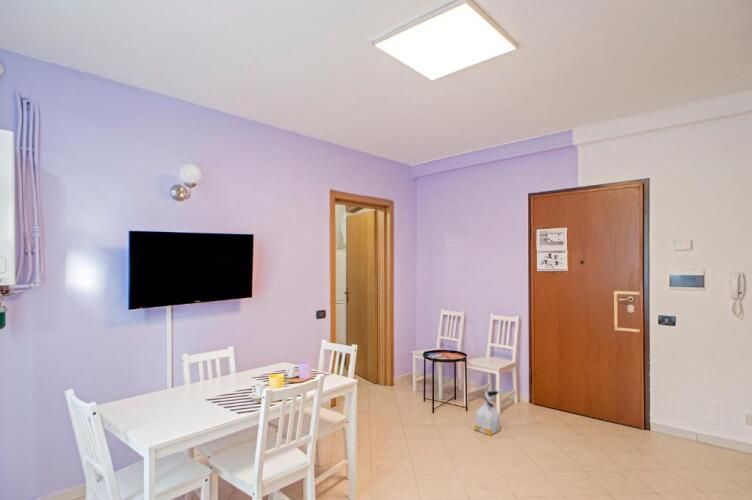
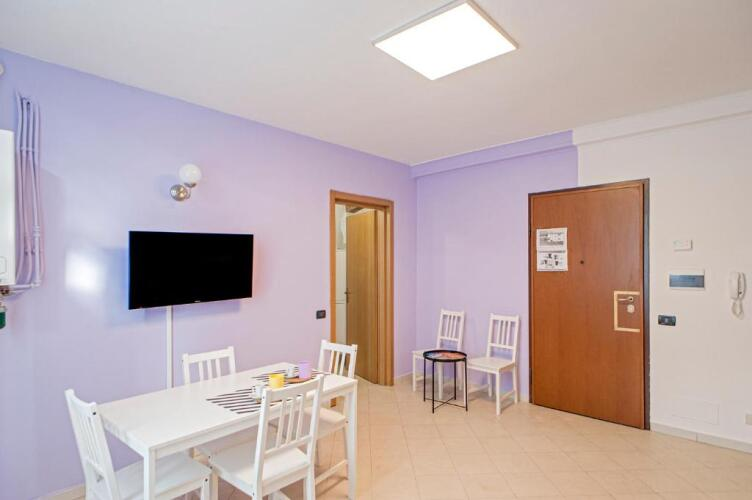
- bag [473,389,501,437]
